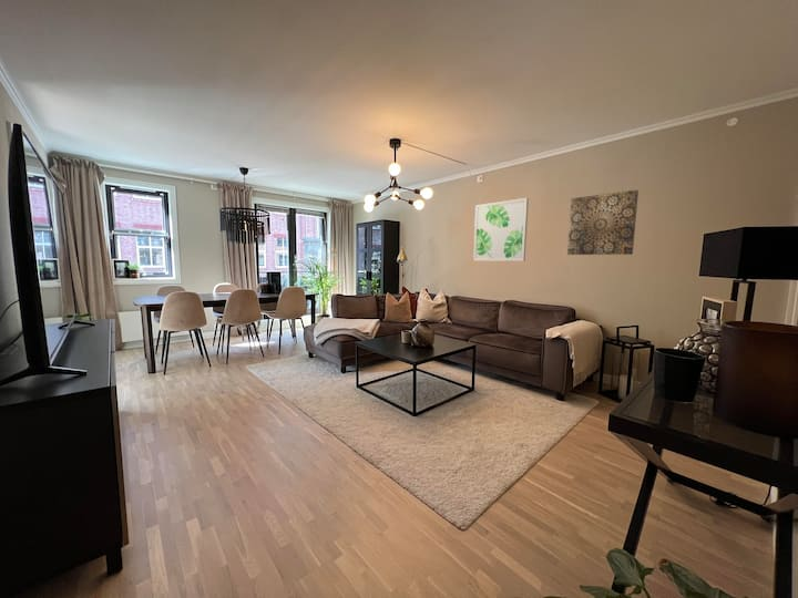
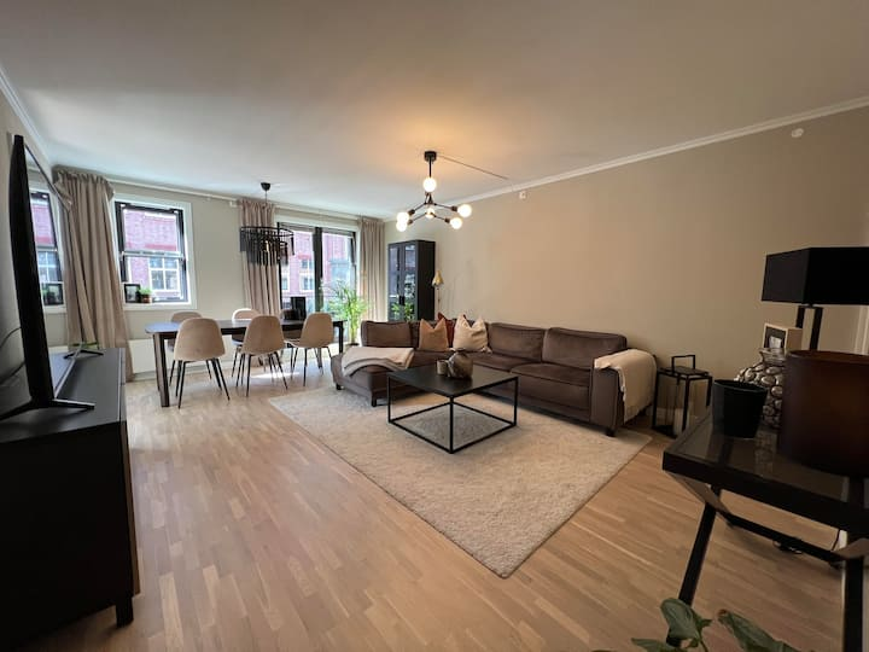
- wall art [566,189,640,256]
- wall art [472,197,530,262]
